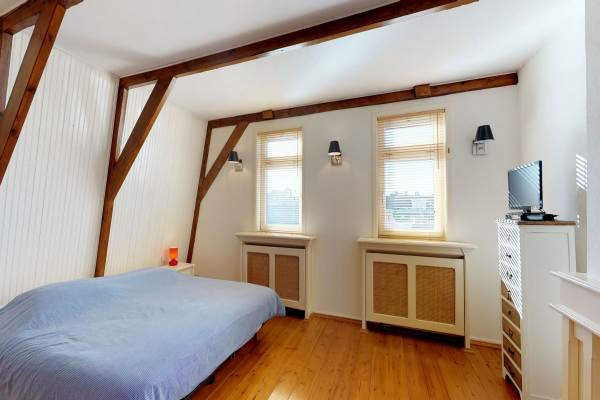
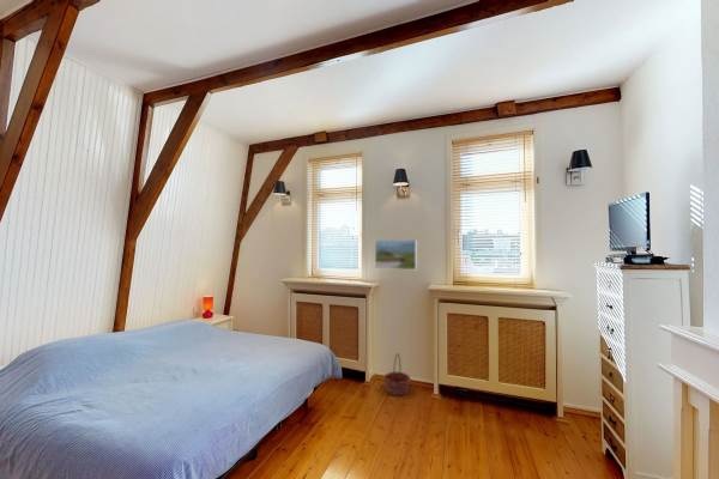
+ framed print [374,238,418,271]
+ basket [383,352,412,396]
